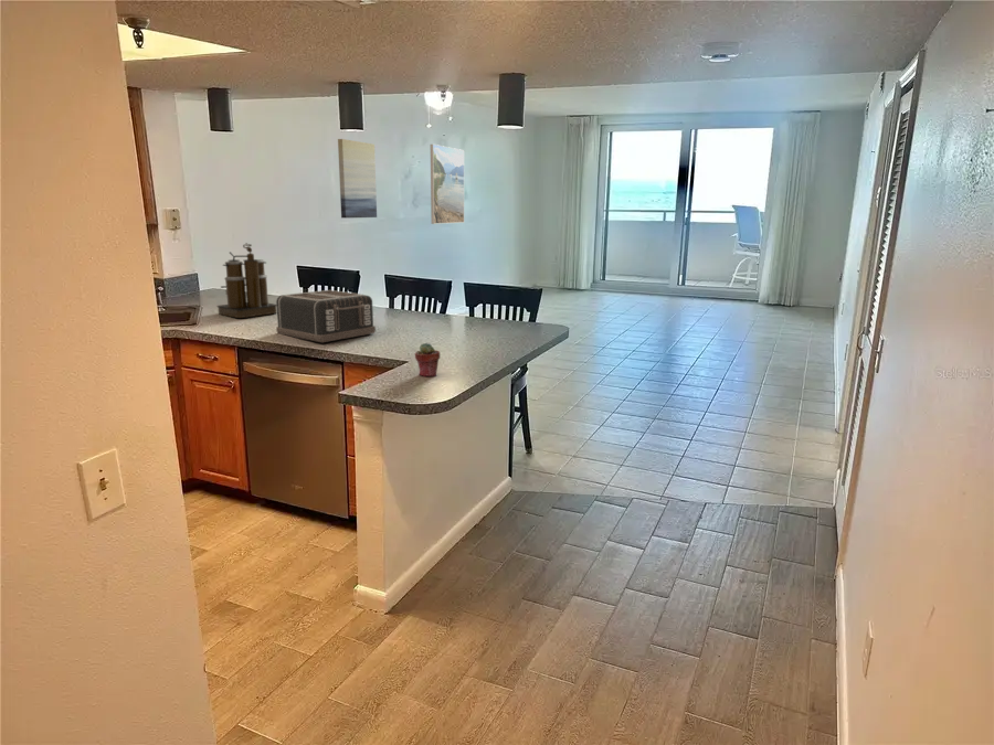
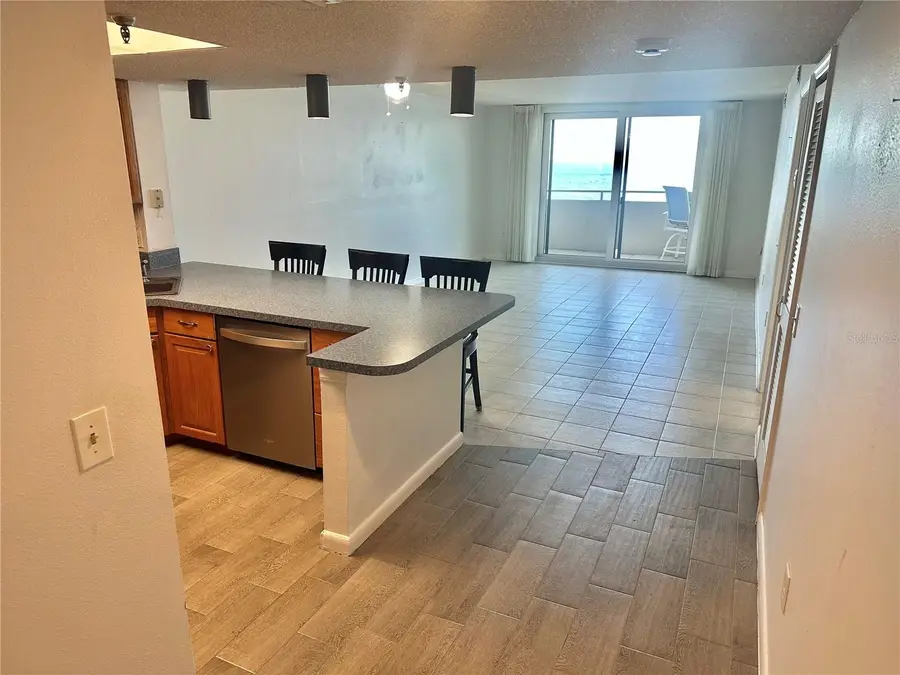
- wall art [337,138,378,219]
- potted succulent [414,342,441,377]
- coffee maker [215,242,277,319]
- toaster [275,289,377,343]
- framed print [430,143,465,225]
